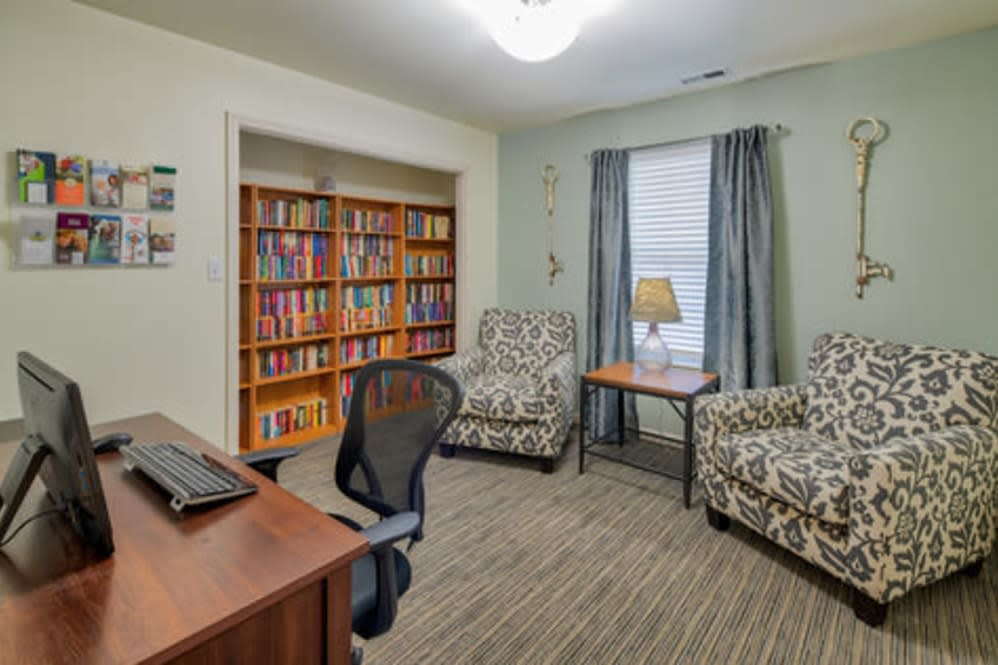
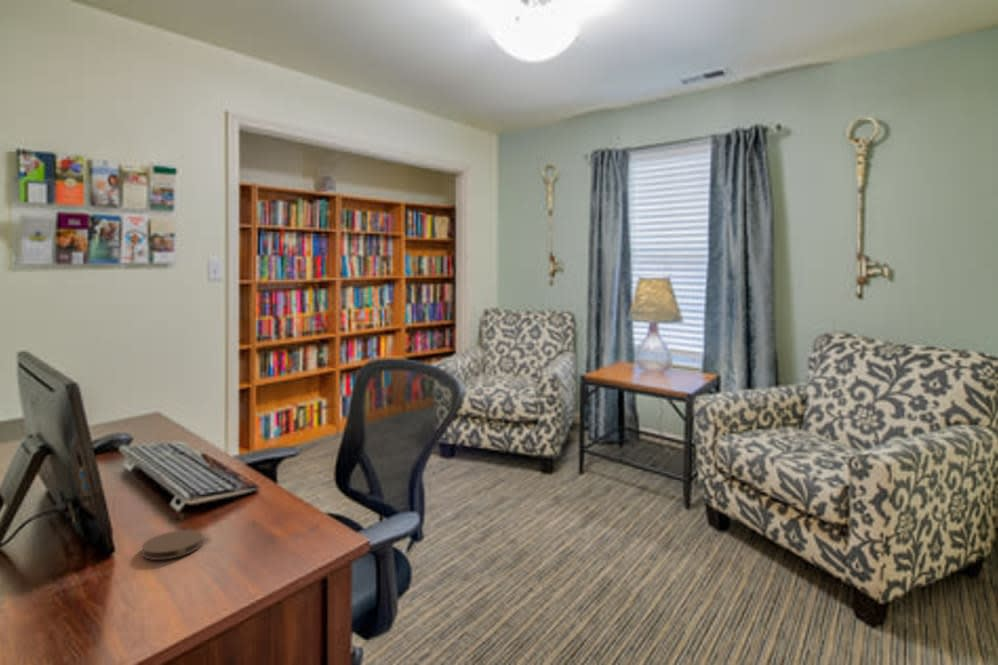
+ coaster [141,529,204,561]
